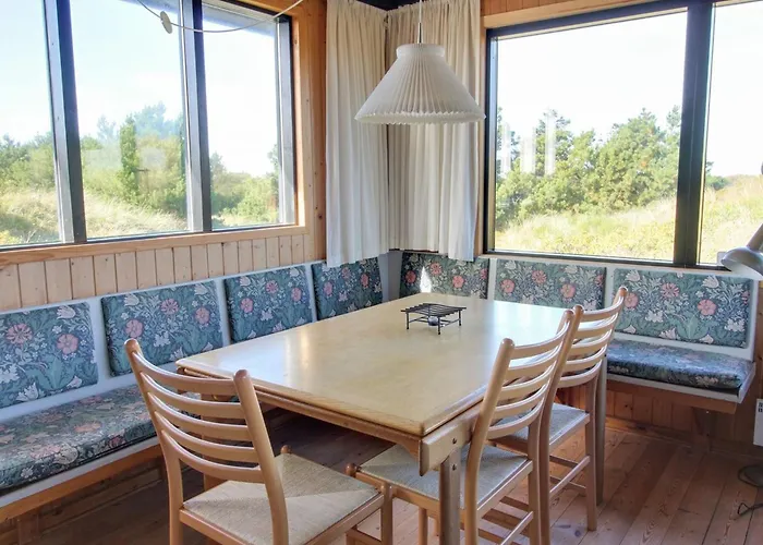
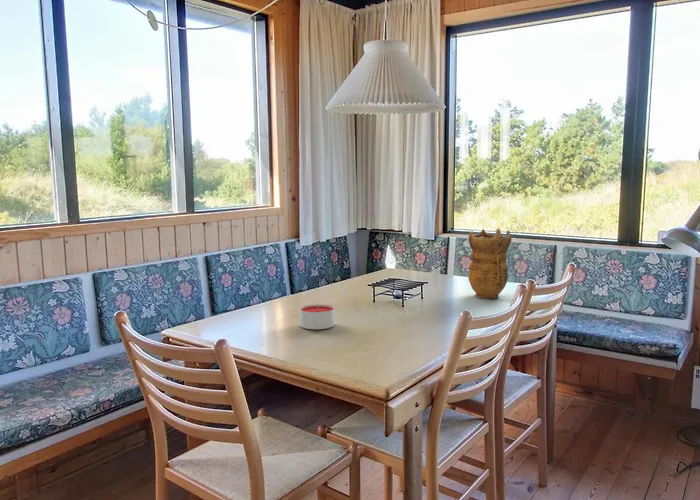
+ vase [467,228,512,299]
+ candle [299,304,336,330]
